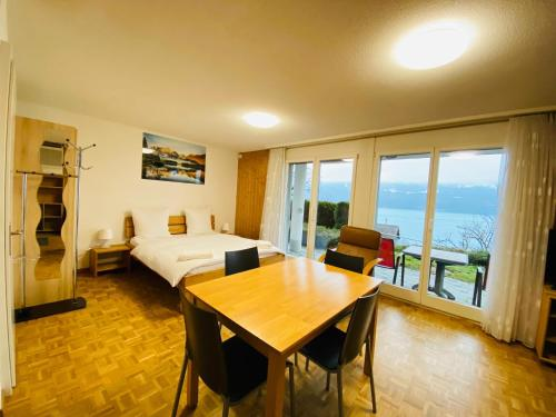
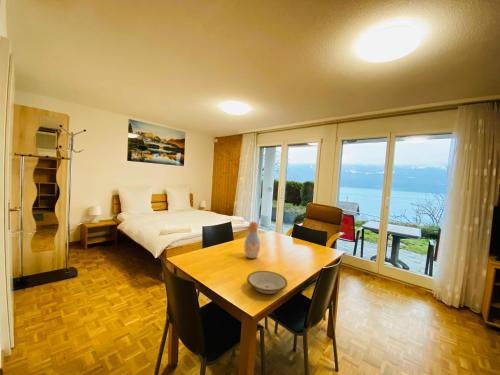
+ vase [243,221,261,260]
+ bowl [246,270,288,295]
